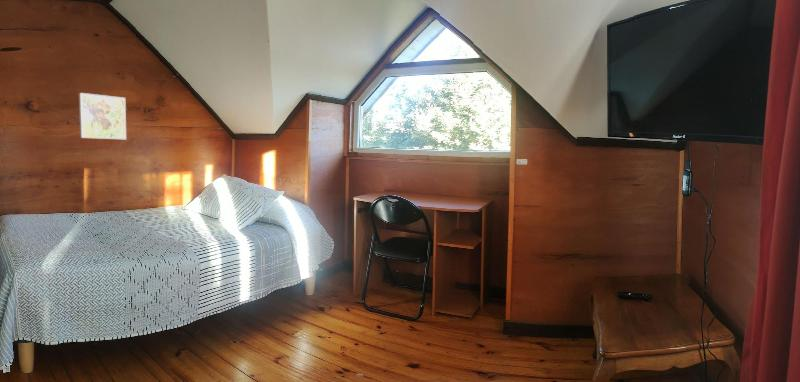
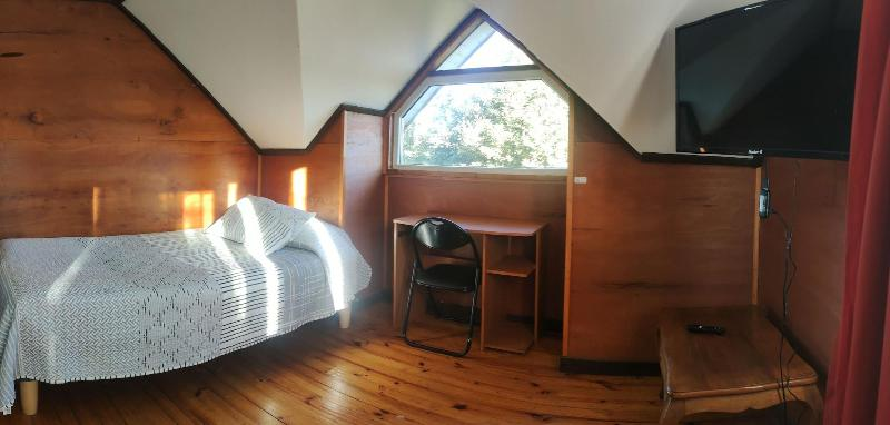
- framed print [78,92,127,140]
